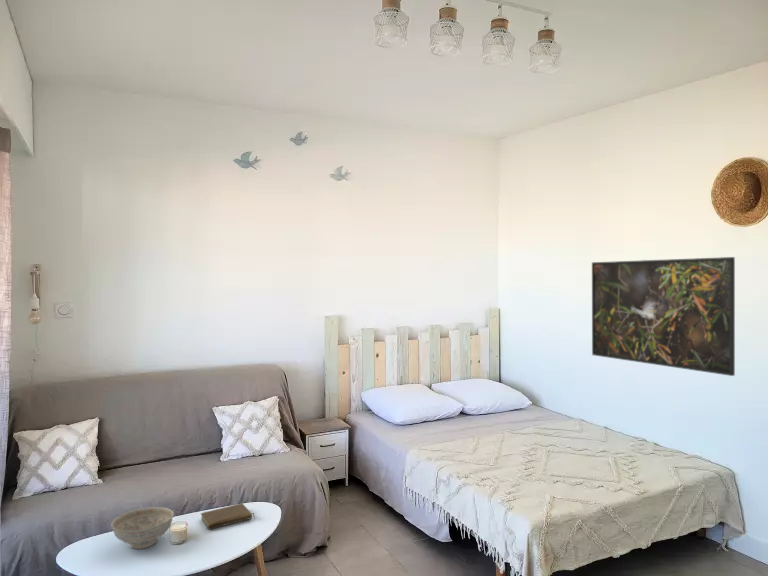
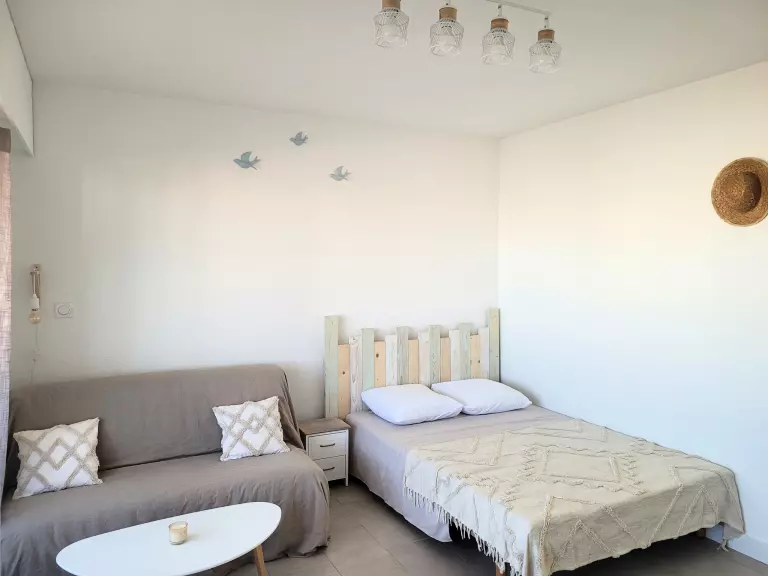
- book [200,502,256,530]
- decorative bowl [110,506,175,550]
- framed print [591,256,736,377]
